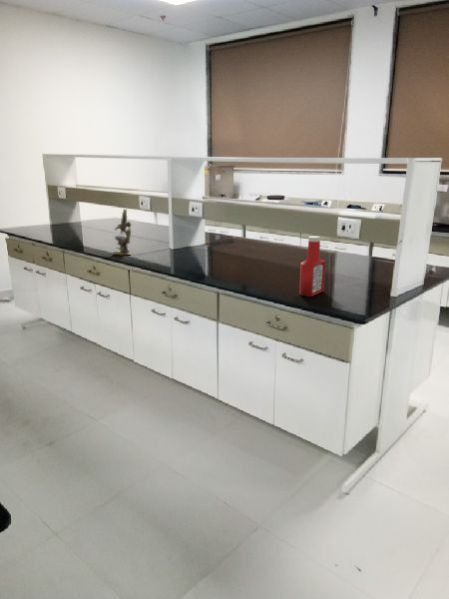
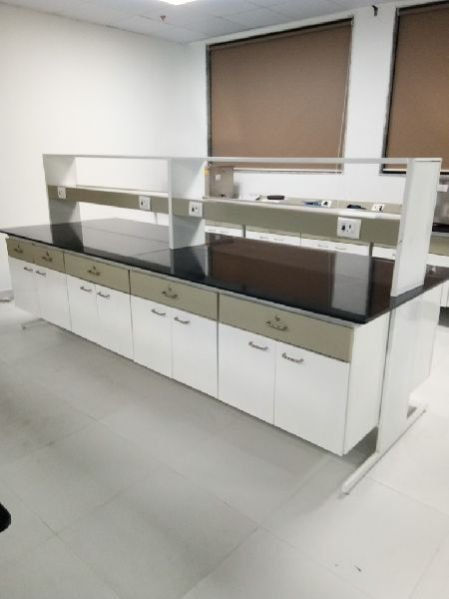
- soap bottle [298,235,326,298]
- microscope [112,208,133,256]
